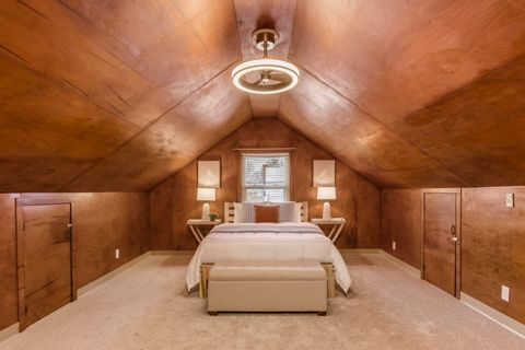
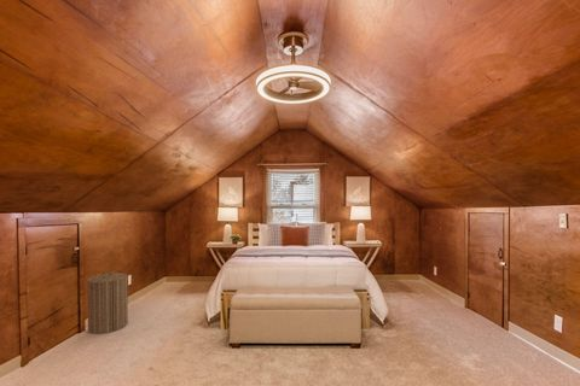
+ laundry hamper [86,268,129,335]
